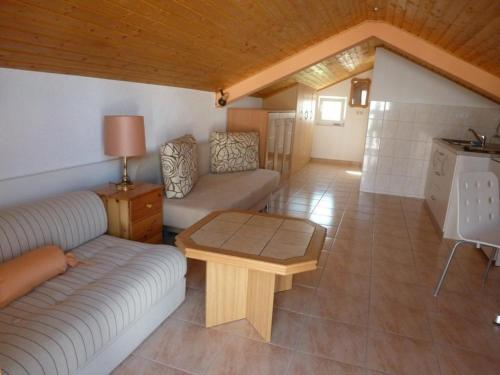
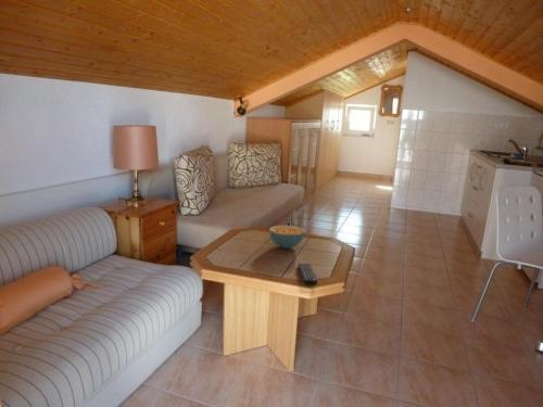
+ cereal bowl [268,225,306,250]
+ remote control [296,263,318,287]
